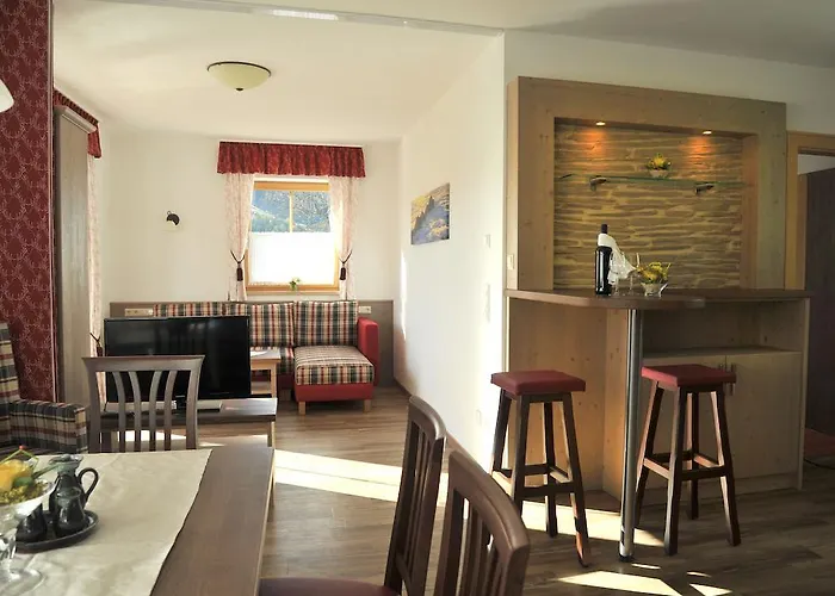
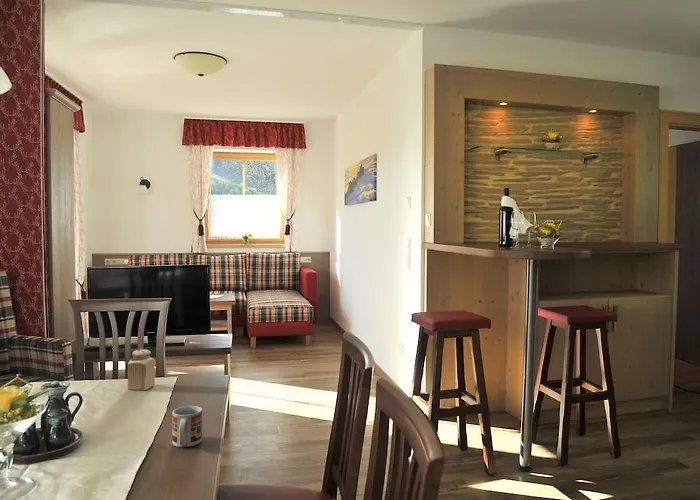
+ cup [171,405,203,448]
+ salt shaker [126,349,156,391]
